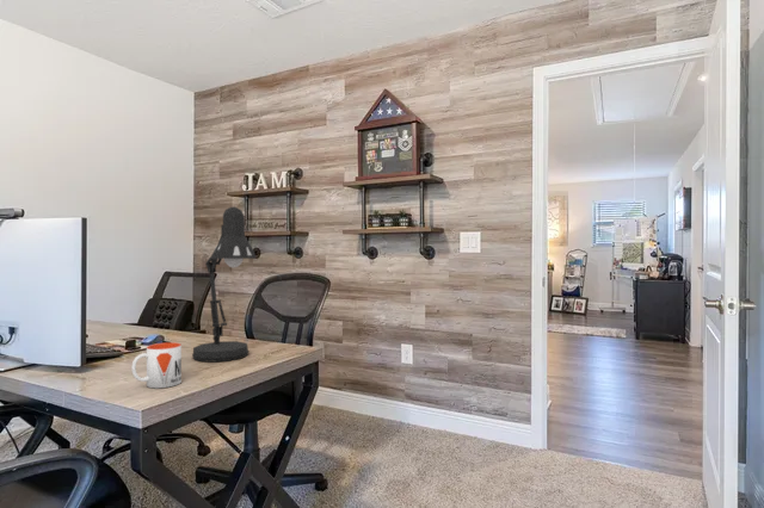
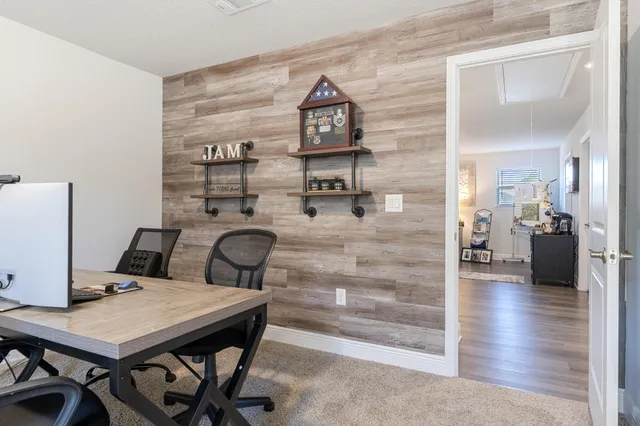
- mug [130,341,183,389]
- desk lamp [191,205,257,364]
